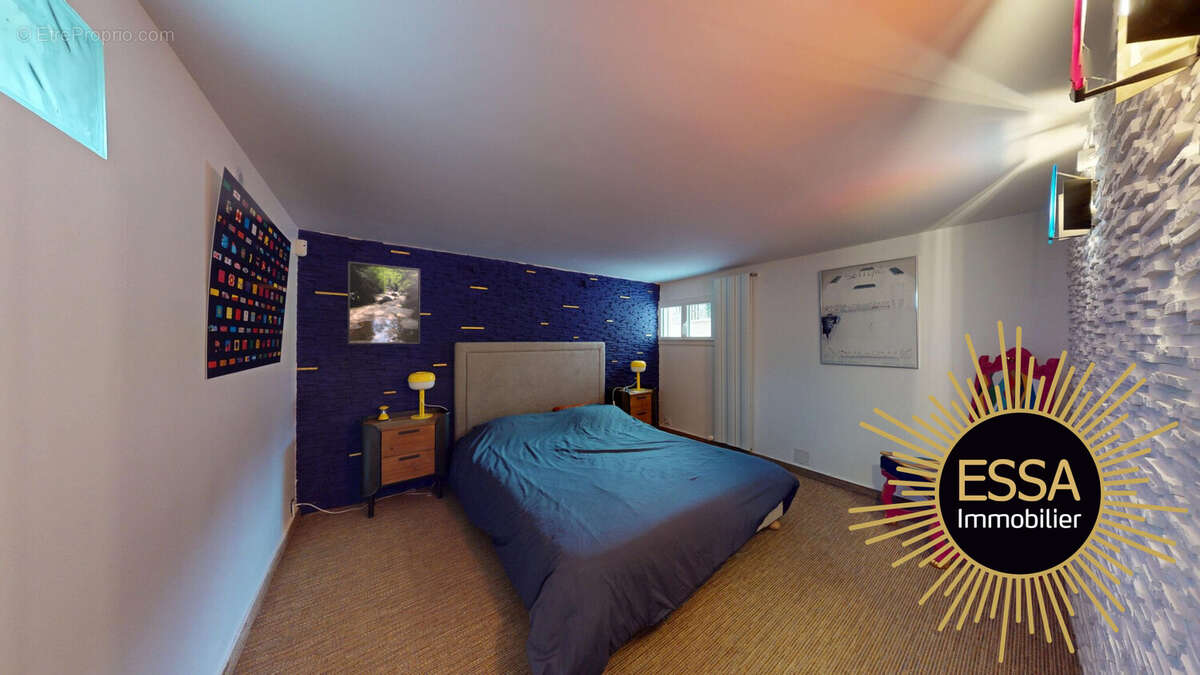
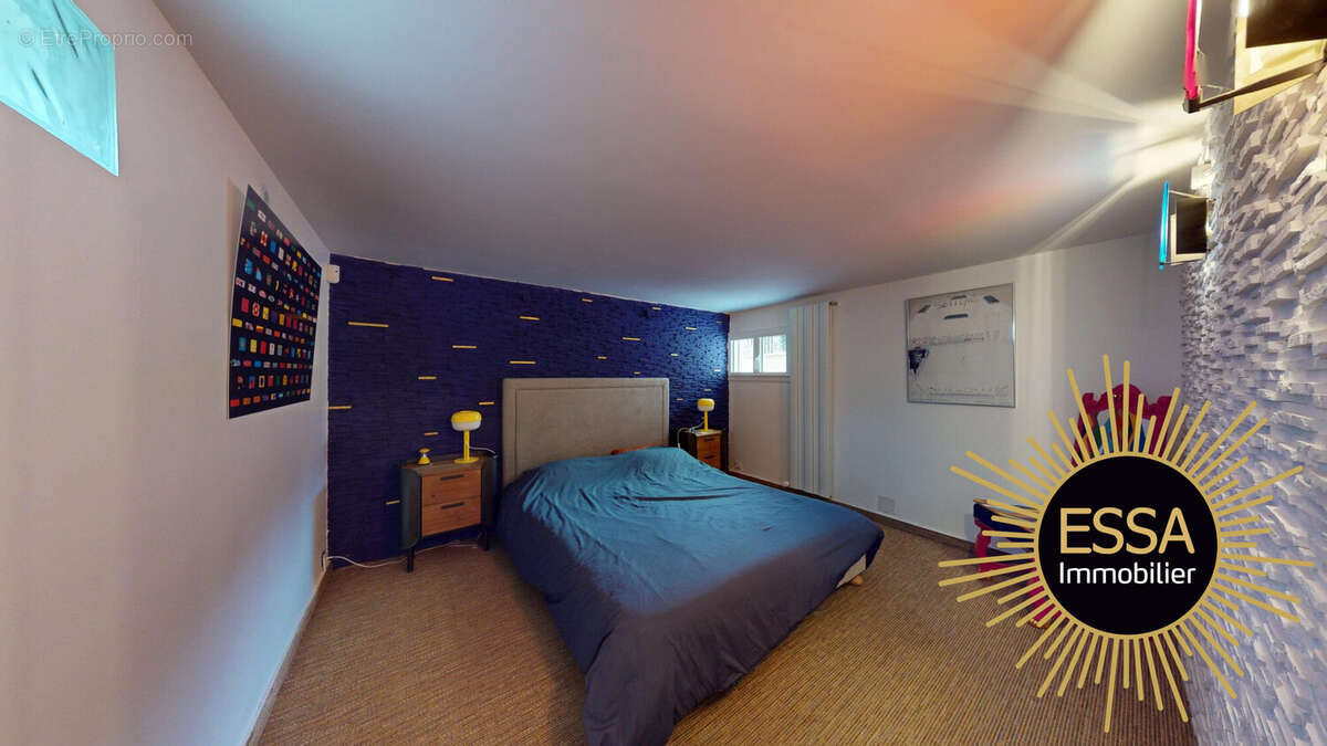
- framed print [347,261,421,346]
